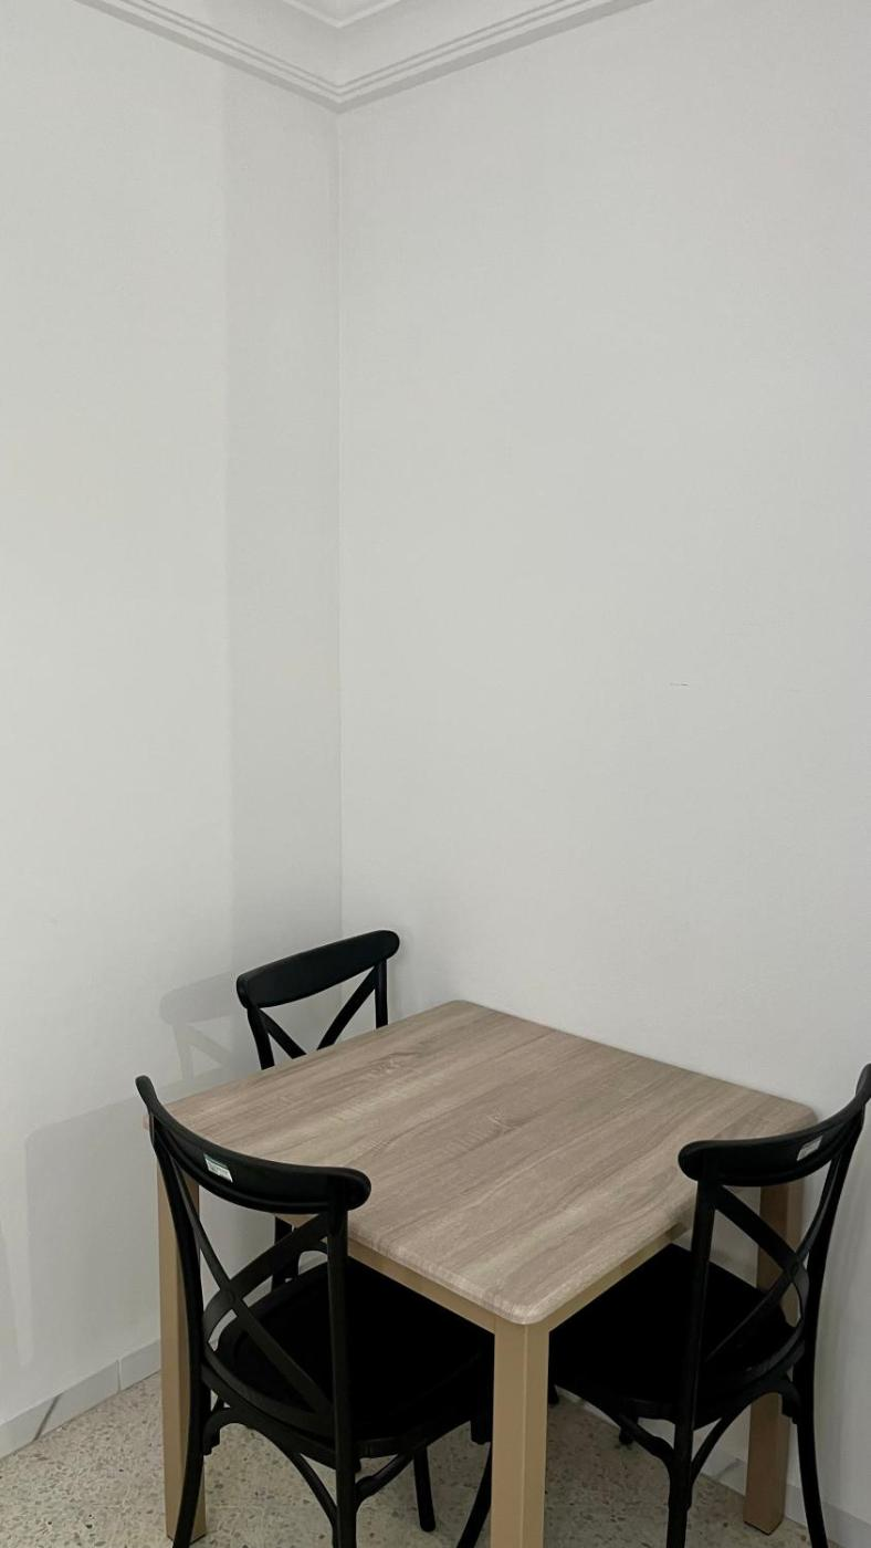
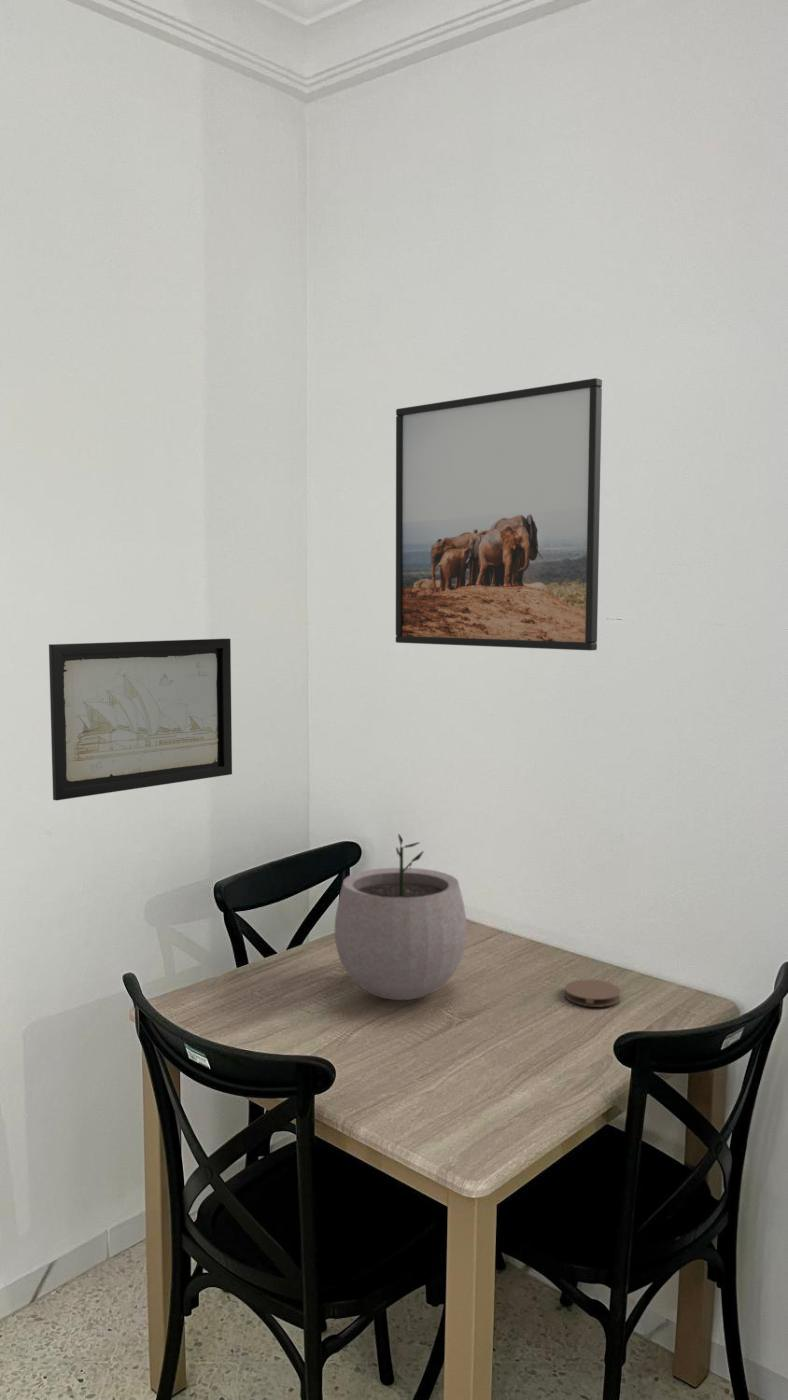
+ wall art [48,638,233,802]
+ coaster [564,979,622,1008]
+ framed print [395,377,603,652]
+ plant pot [334,833,468,1001]
